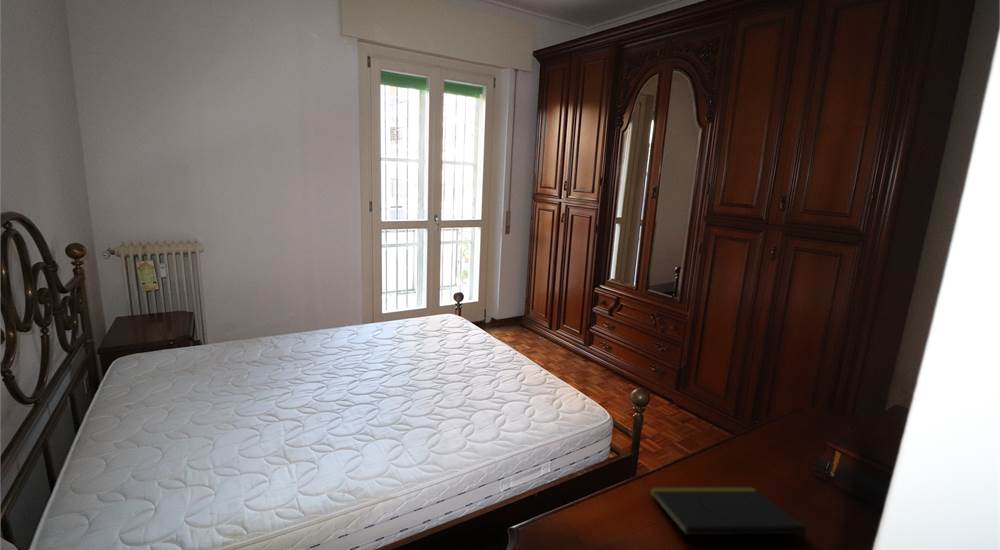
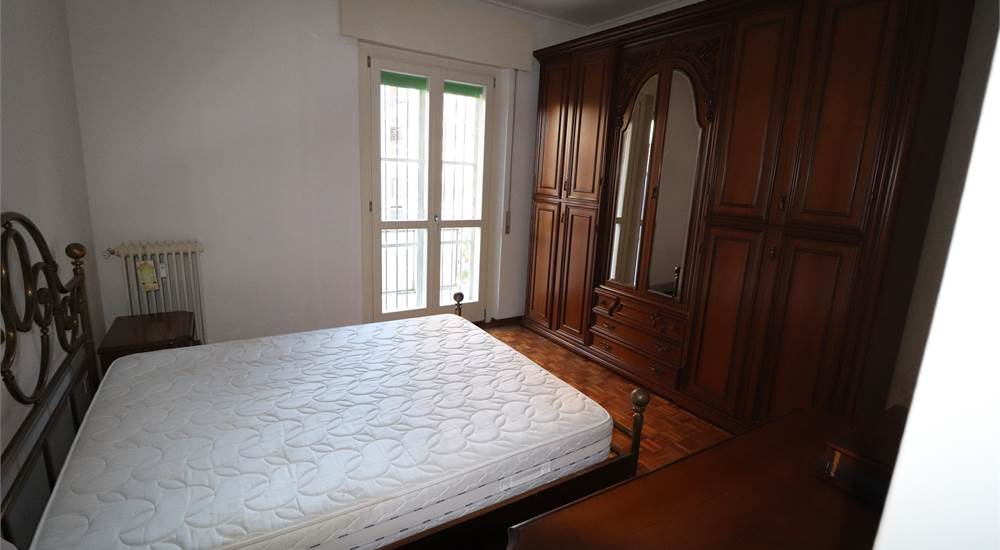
- notepad [648,485,807,549]
